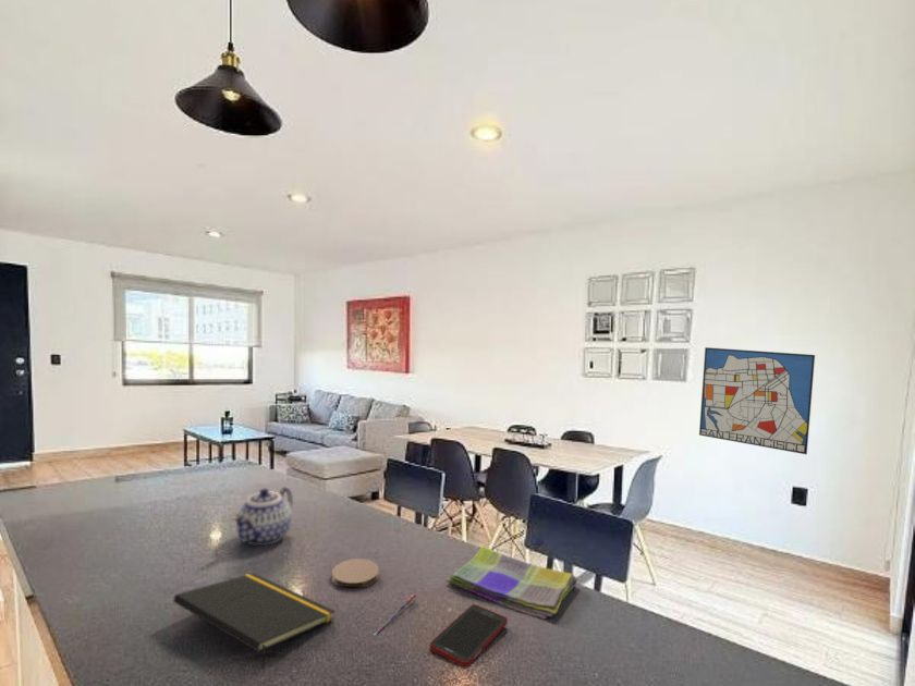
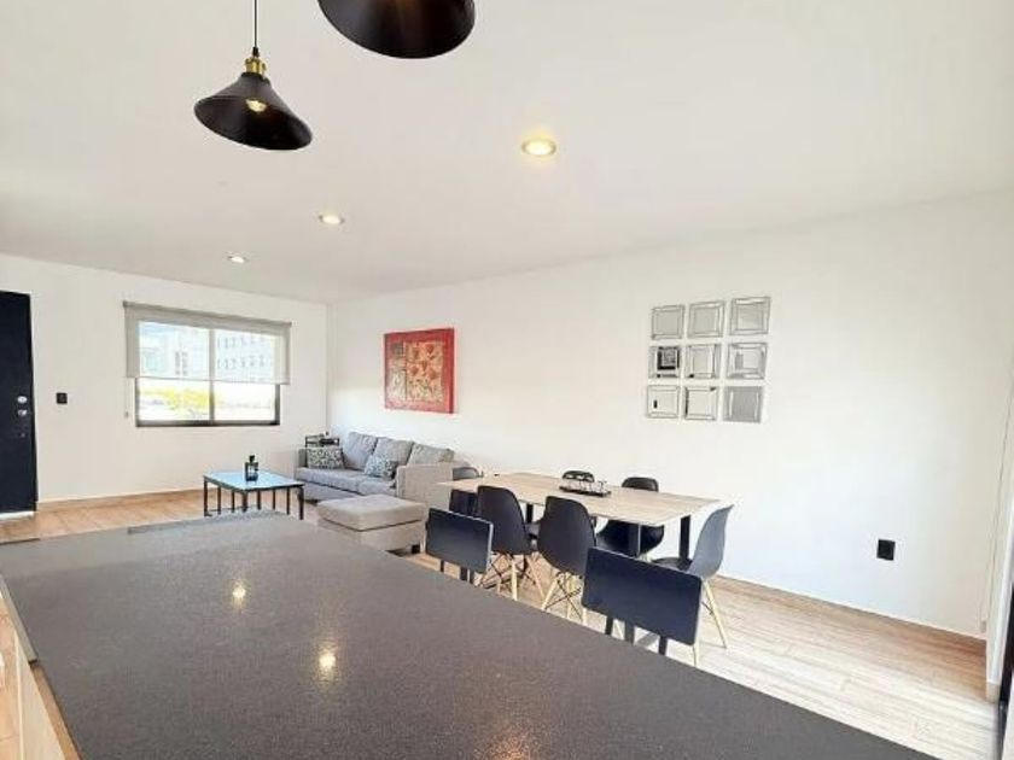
- teapot [231,486,294,547]
- cell phone [428,603,509,667]
- dish towel [446,544,578,621]
- pen [371,592,417,637]
- coaster [331,558,380,588]
- wall art [698,346,816,455]
- notepad [172,572,337,670]
